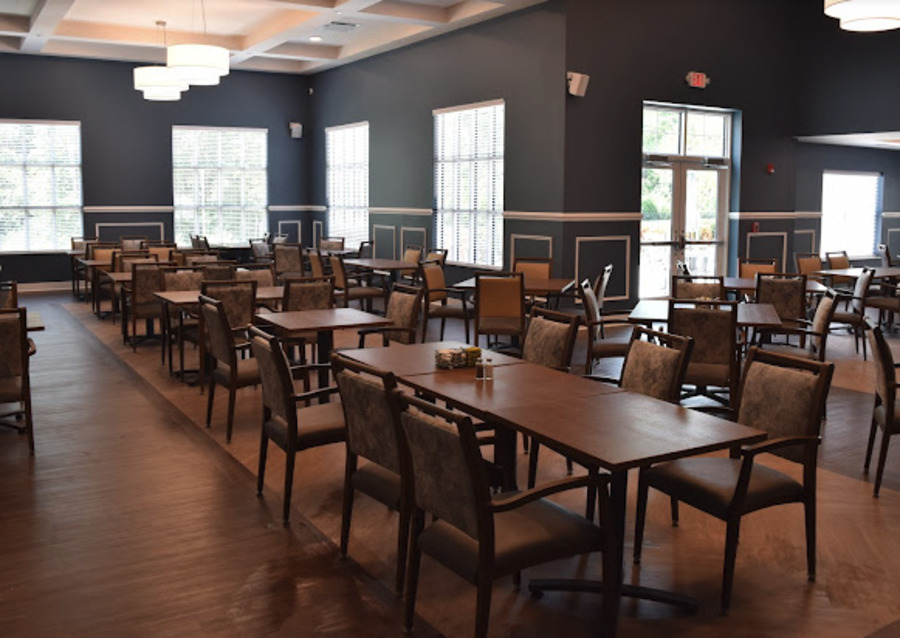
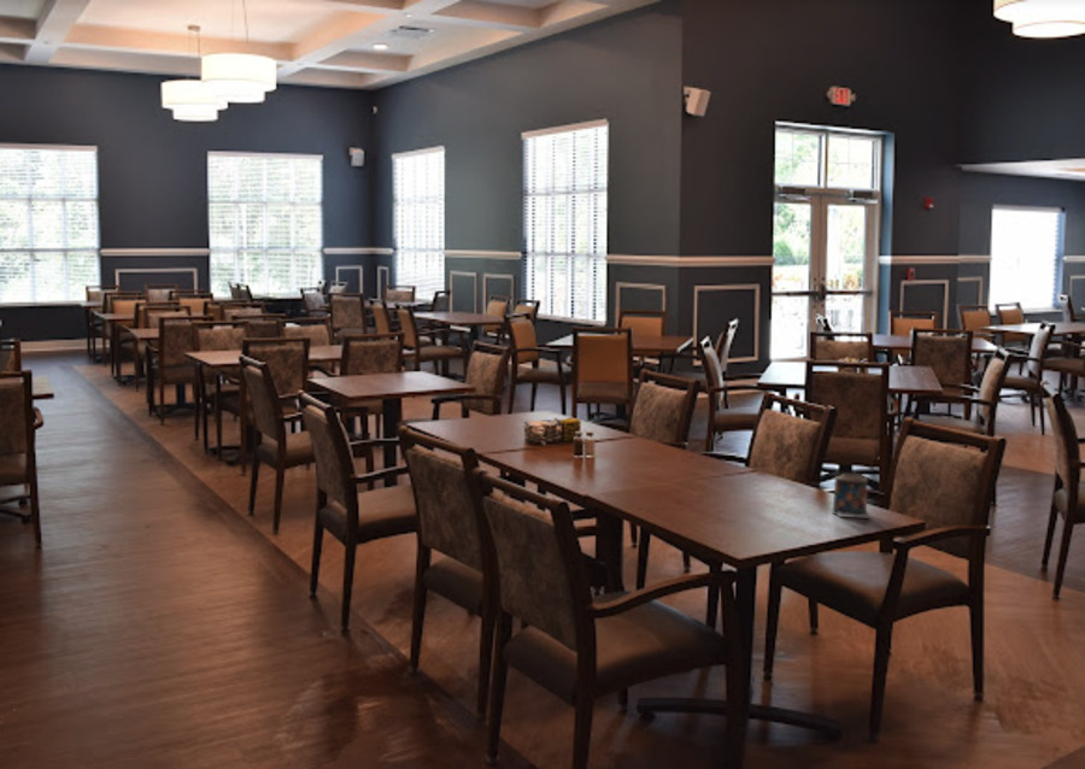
+ candle [831,472,873,519]
